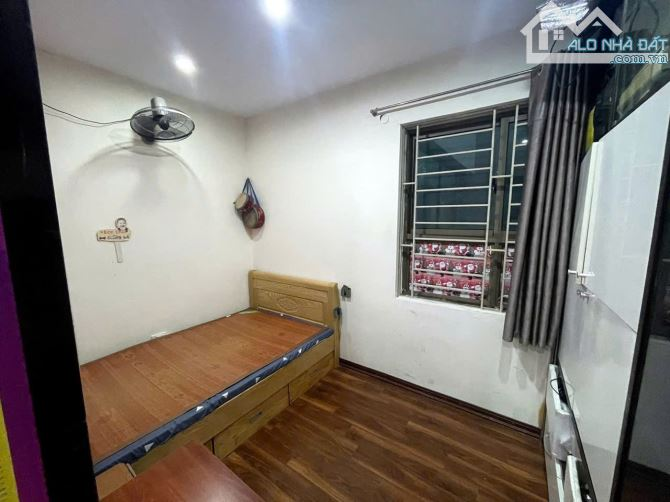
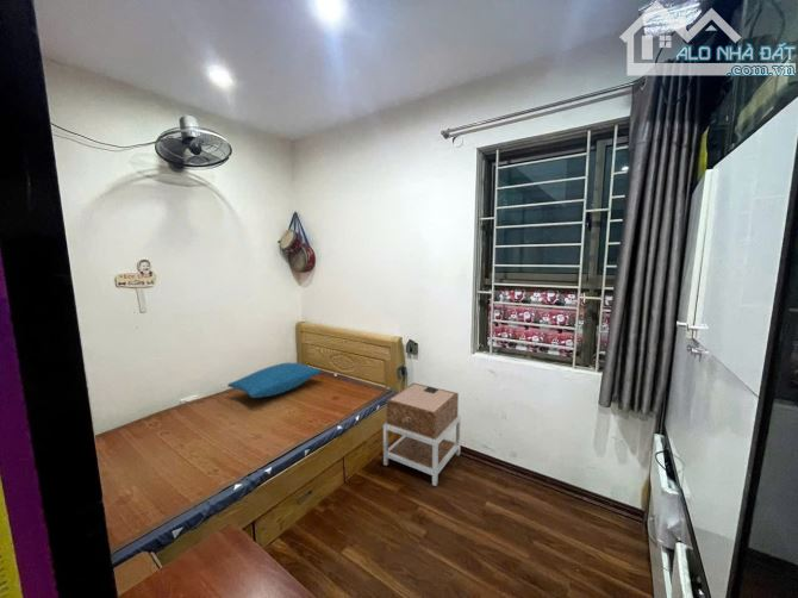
+ nightstand [382,381,462,487]
+ pillow [226,361,323,399]
